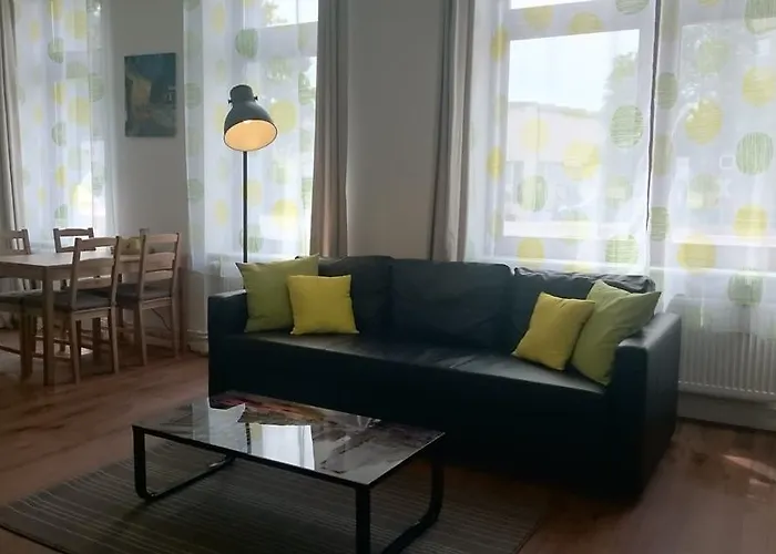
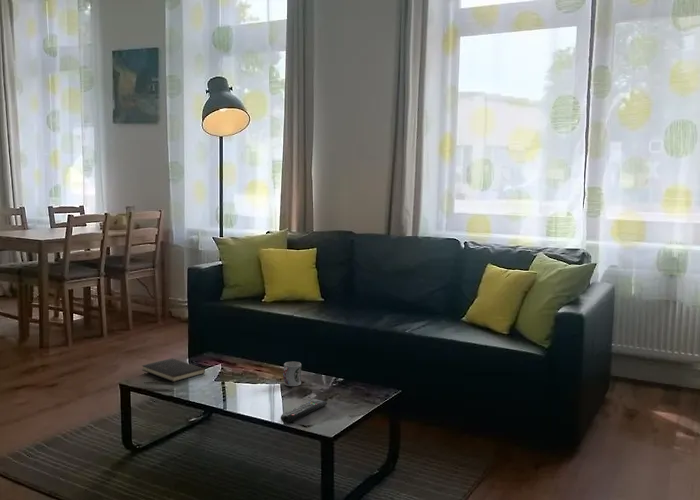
+ hardcover book [141,357,206,383]
+ cup [282,361,302,387]
+ remote control [280,398,328,424]
